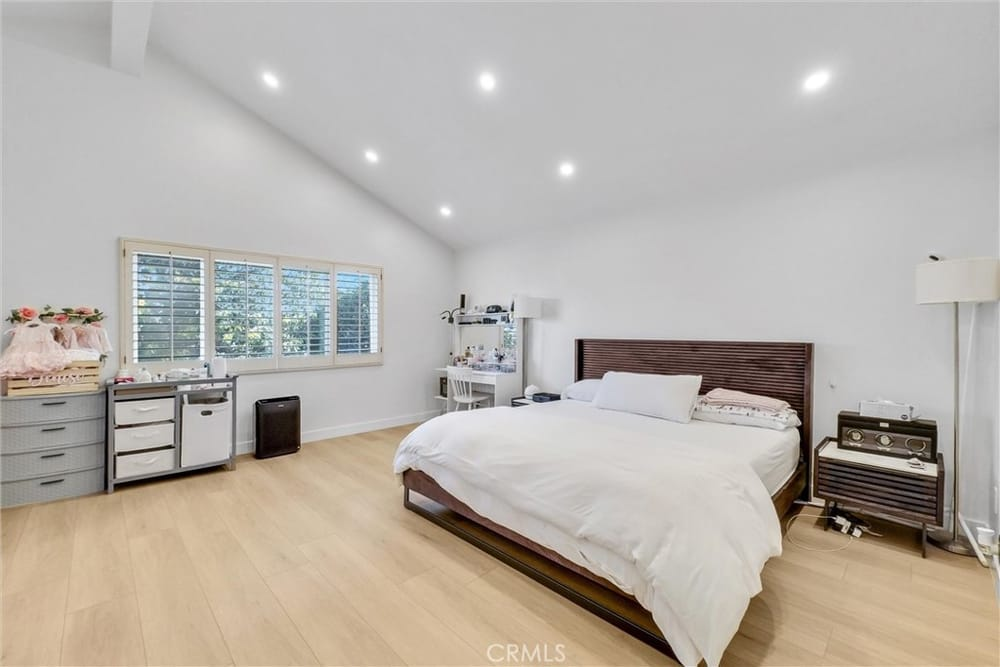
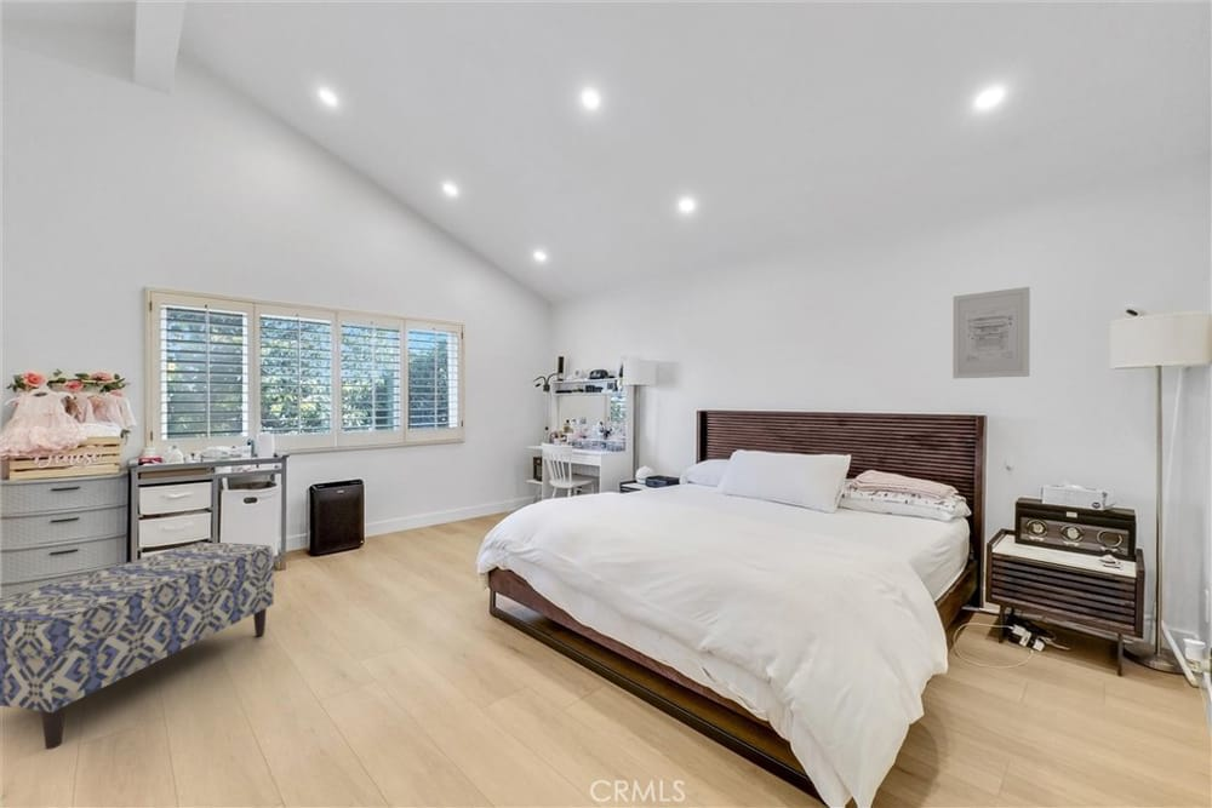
+ bench [0,541,275,751]
+ wall art [951,286,1031,379]
